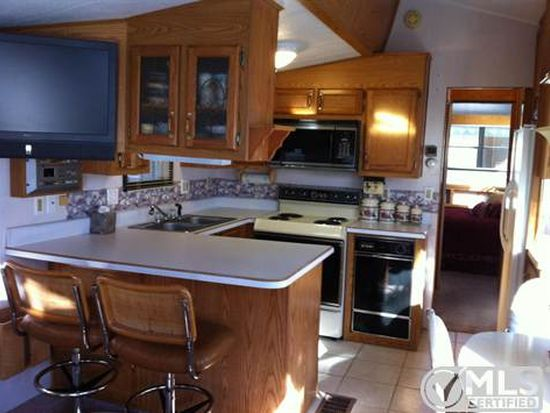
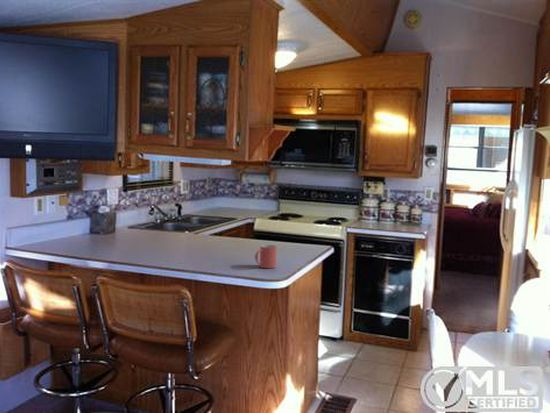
+ mug [254,244,278,269]
